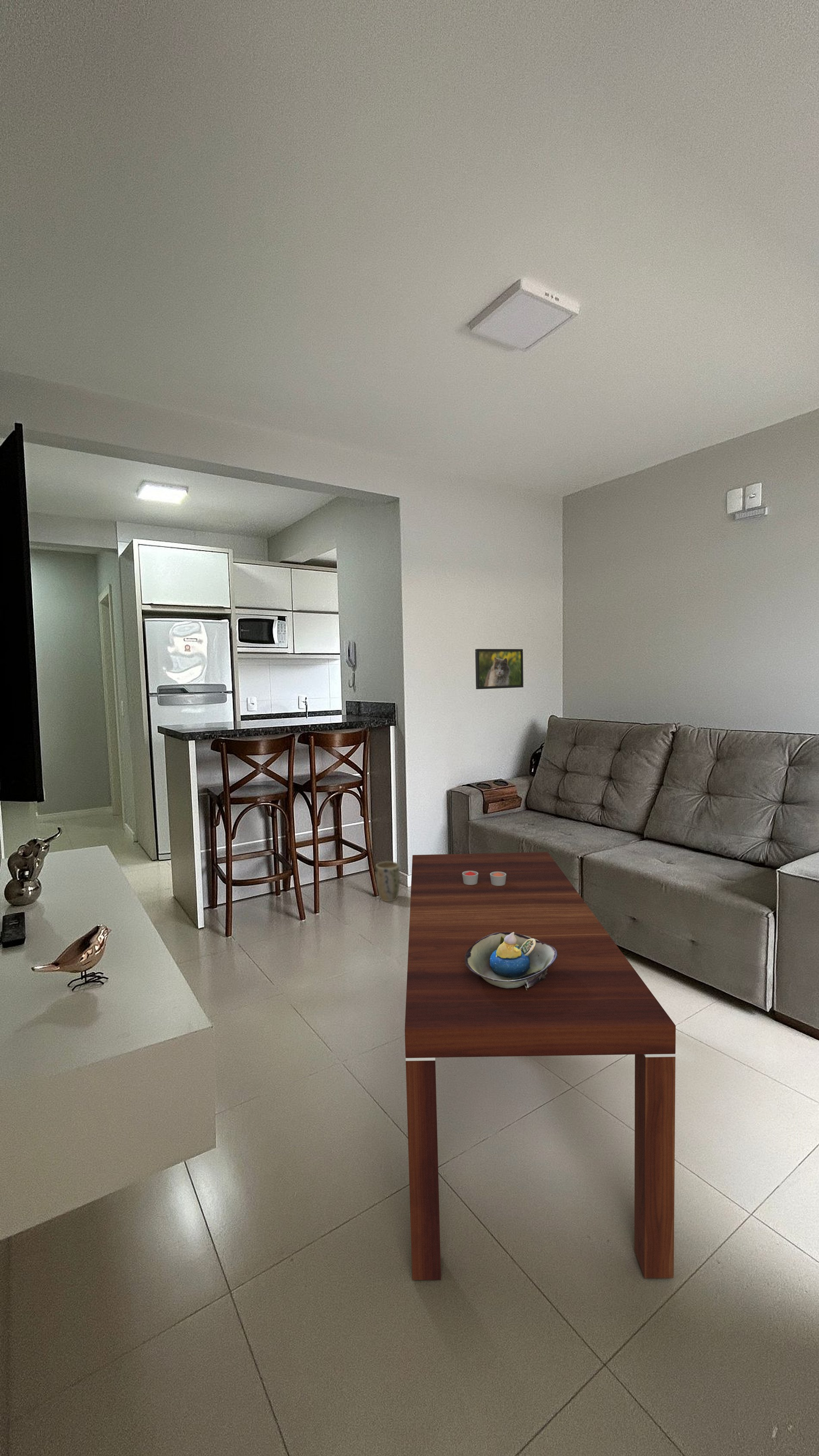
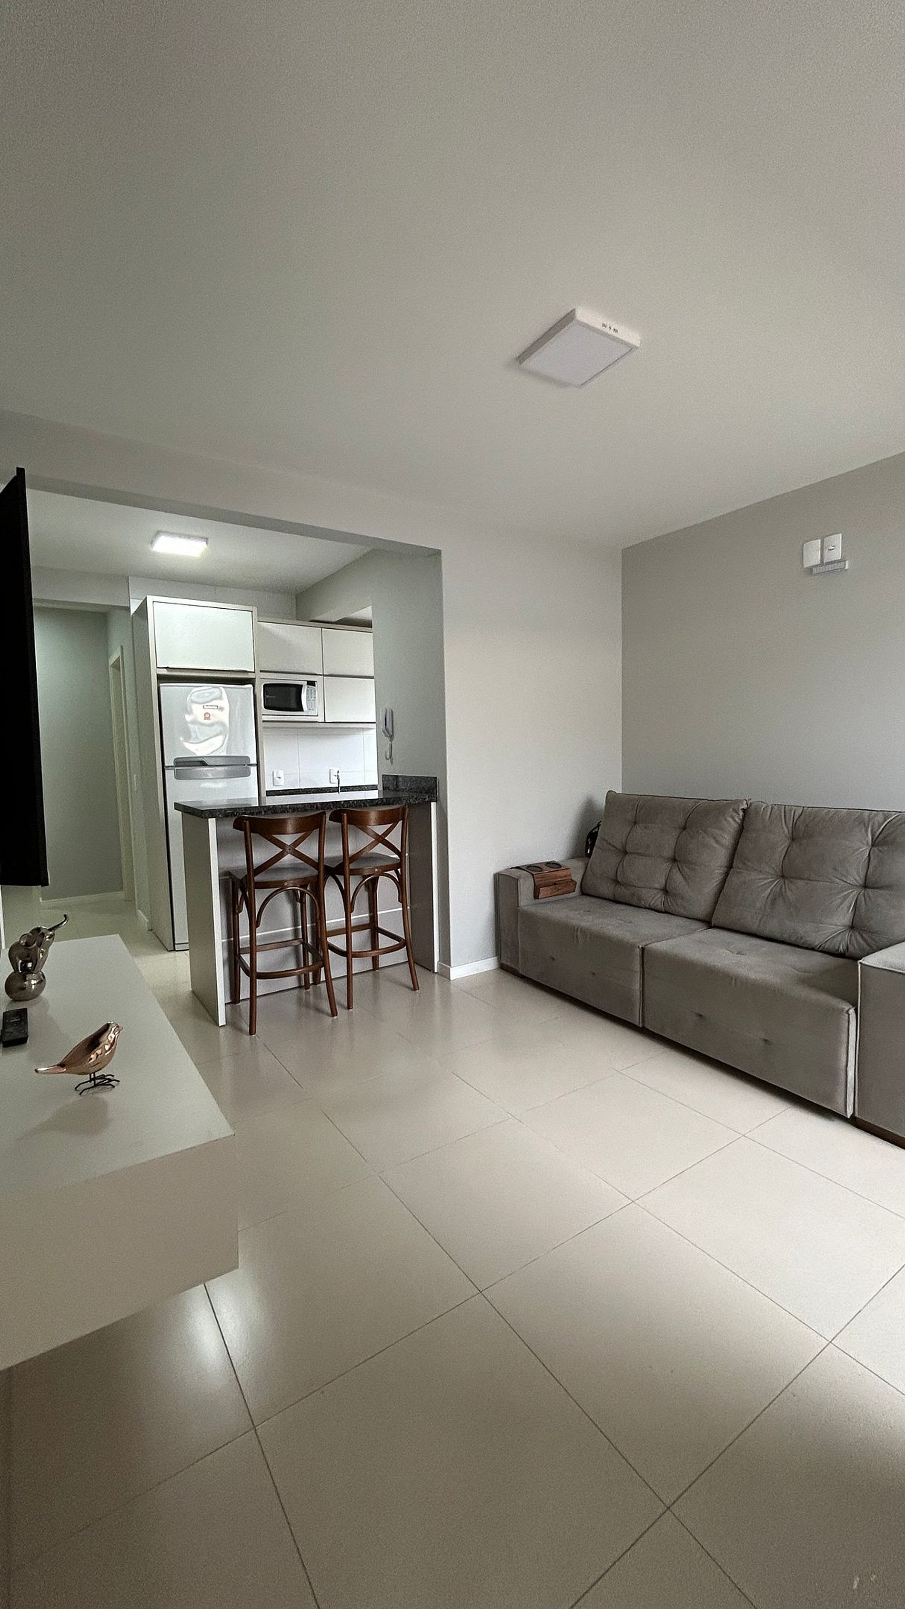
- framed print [475,649,524,690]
- candle [462,871,506,886]
- plant pot [375,861,400,902]
- decorative bowl [465,932,558,988]
- coffee table [404,852,676,1281]
